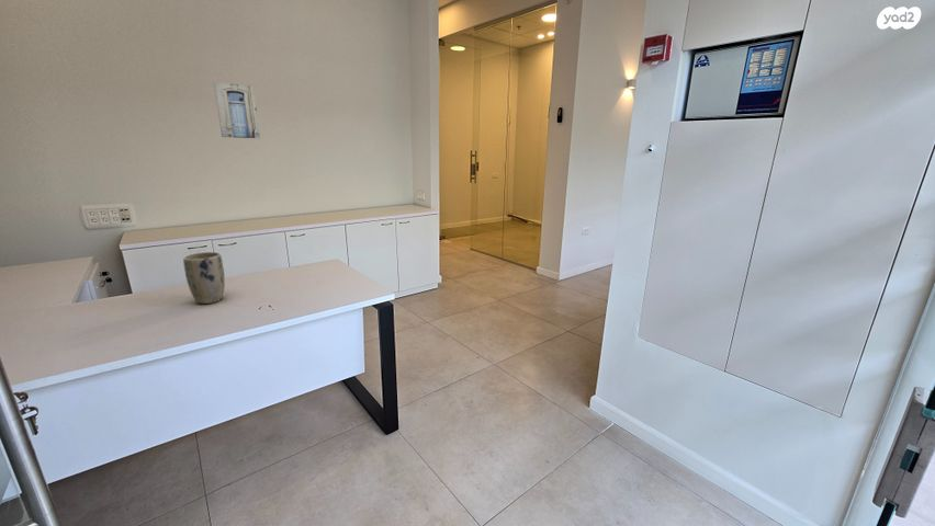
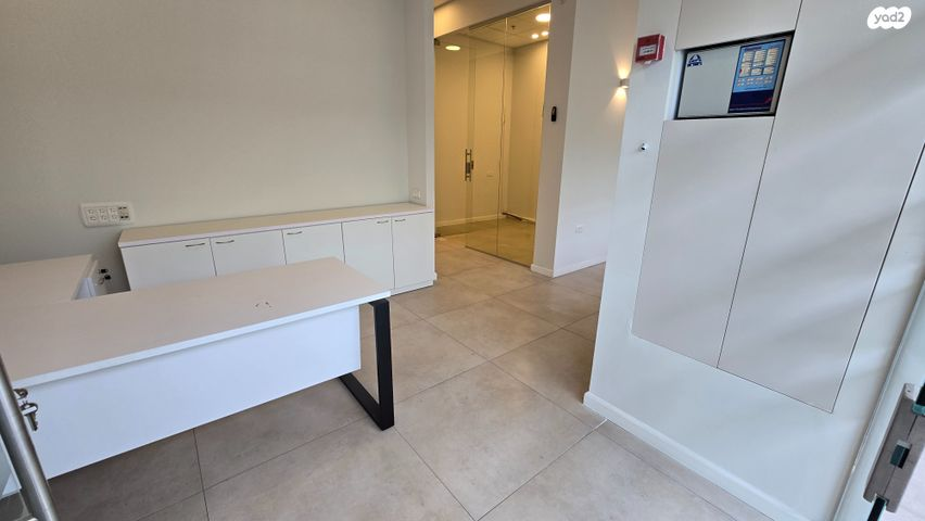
- wall art [213,81,261,139]
- plant pot [182,251,226,305]
